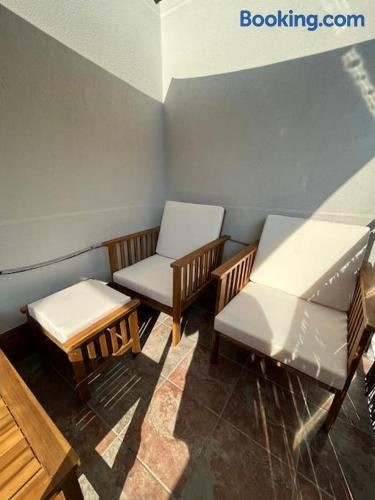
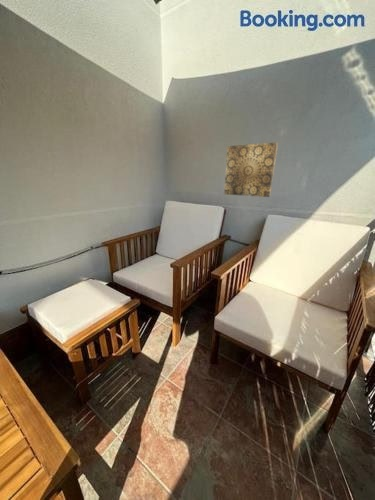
+ wall art [223,141,279,198]
